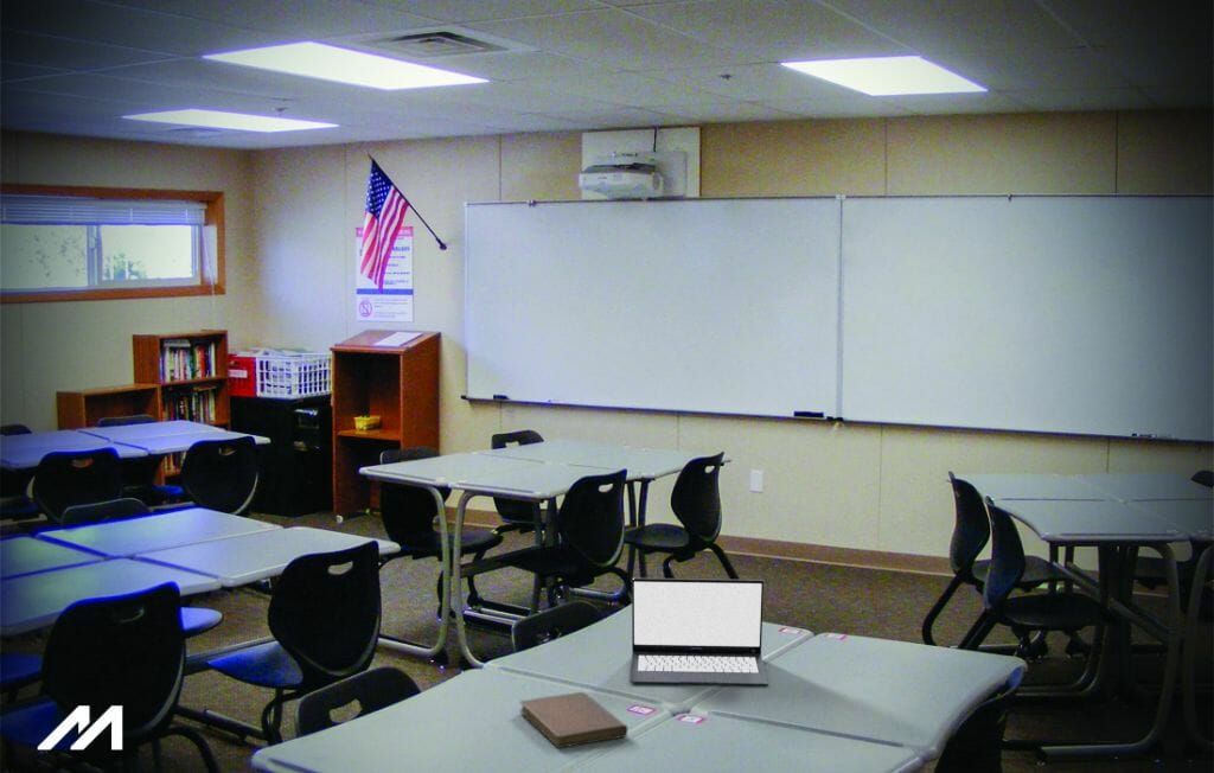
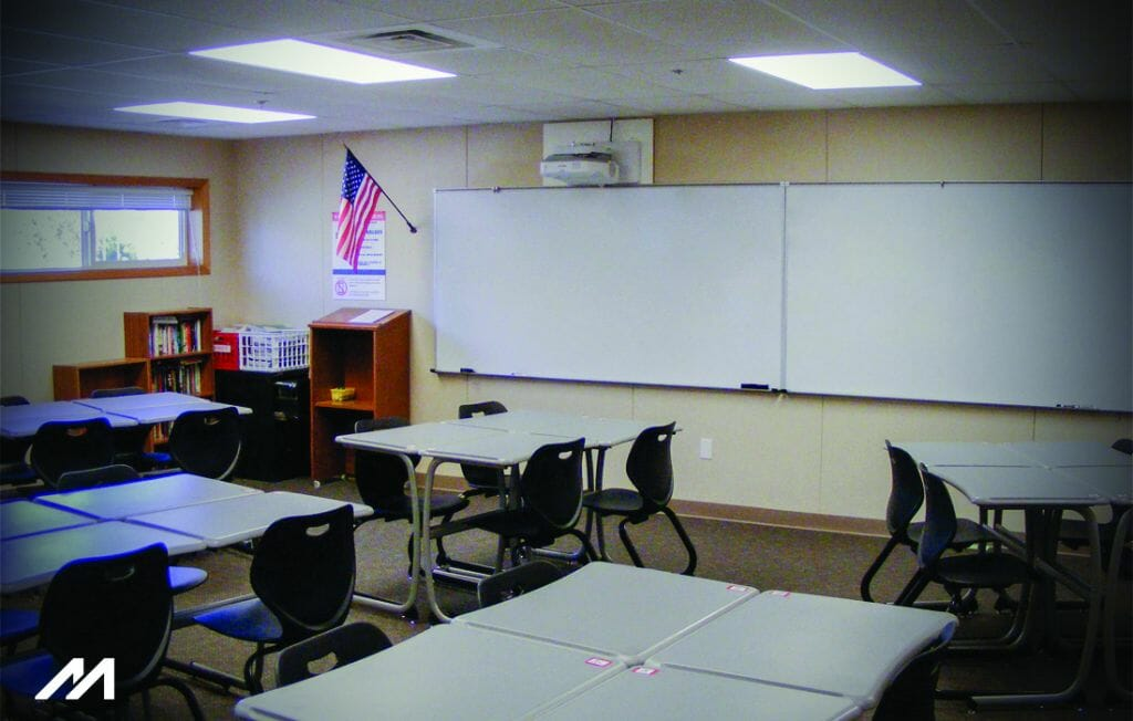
- notebook [518,691,628,749]
- laptop [628,577,769,686]
